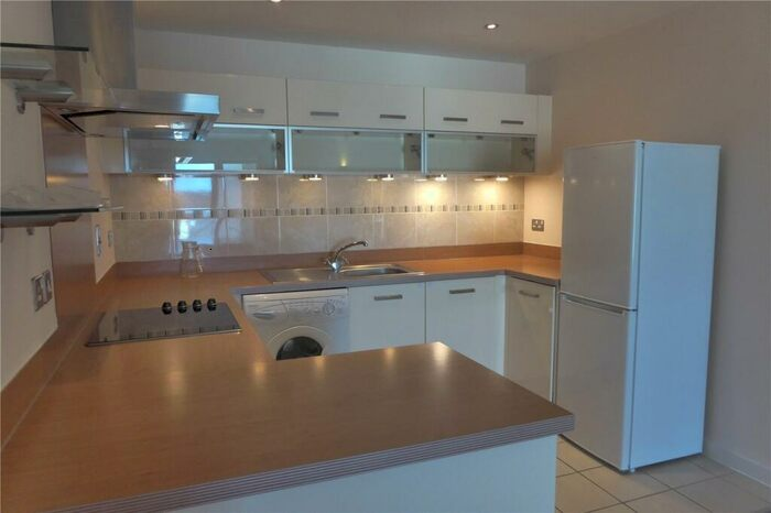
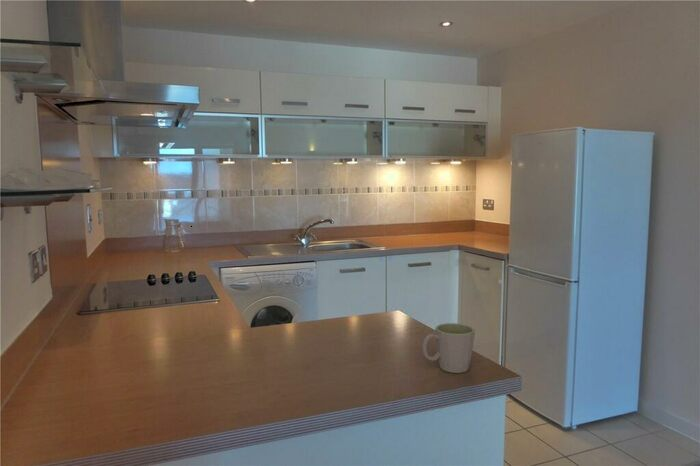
+ mug [422,322,476,374]
